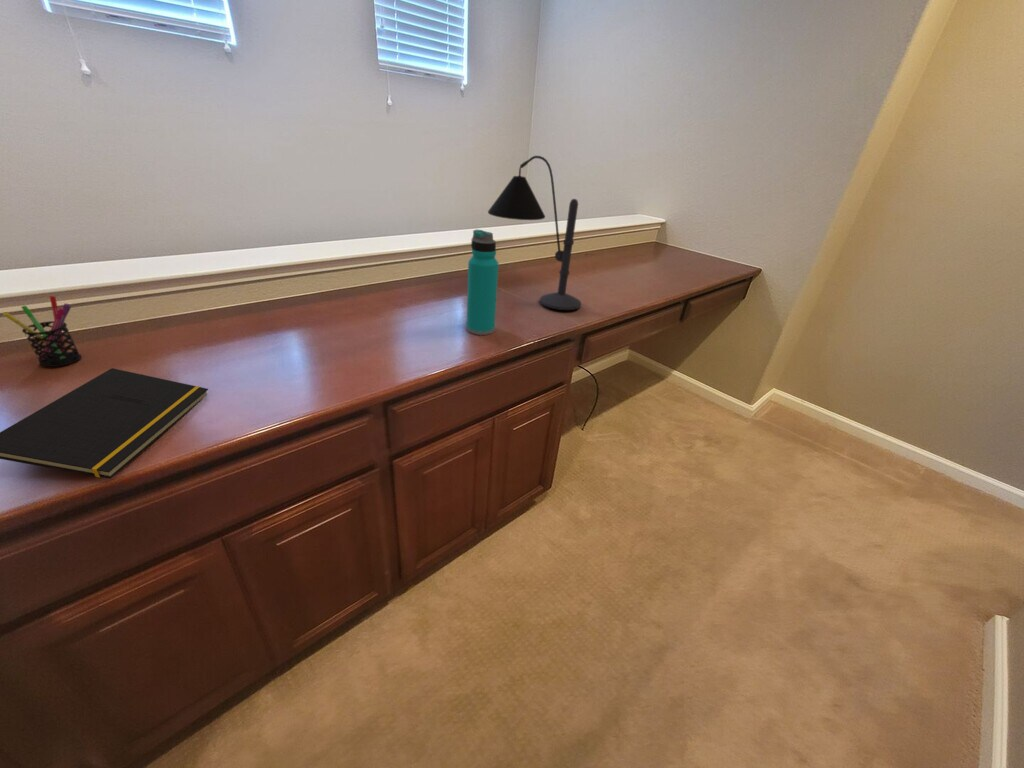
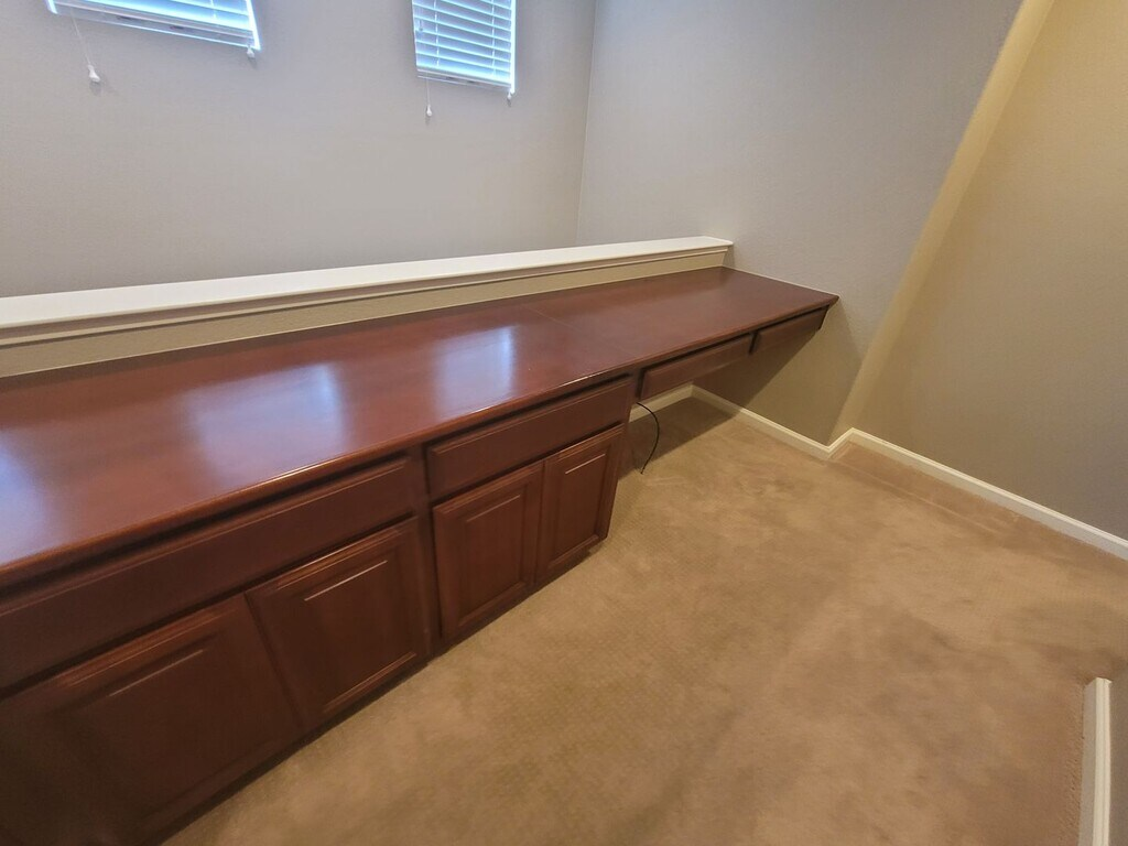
- water bottle [466,229,500,336]
- pen holder [1,295,82,368]
- desk lamp [487,155,582,311]
- notepad [0,367,209,480]
